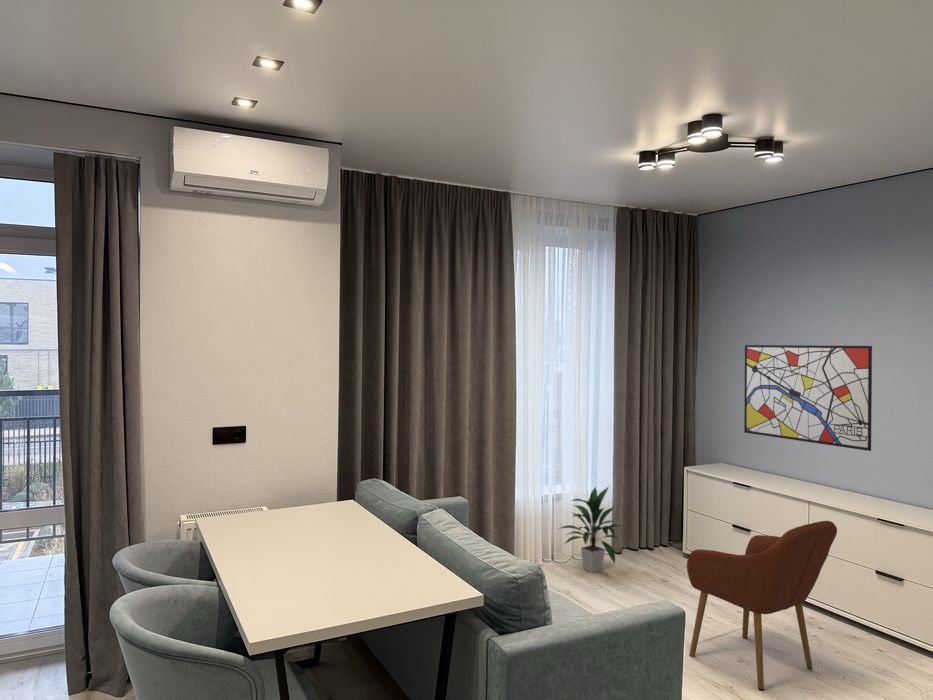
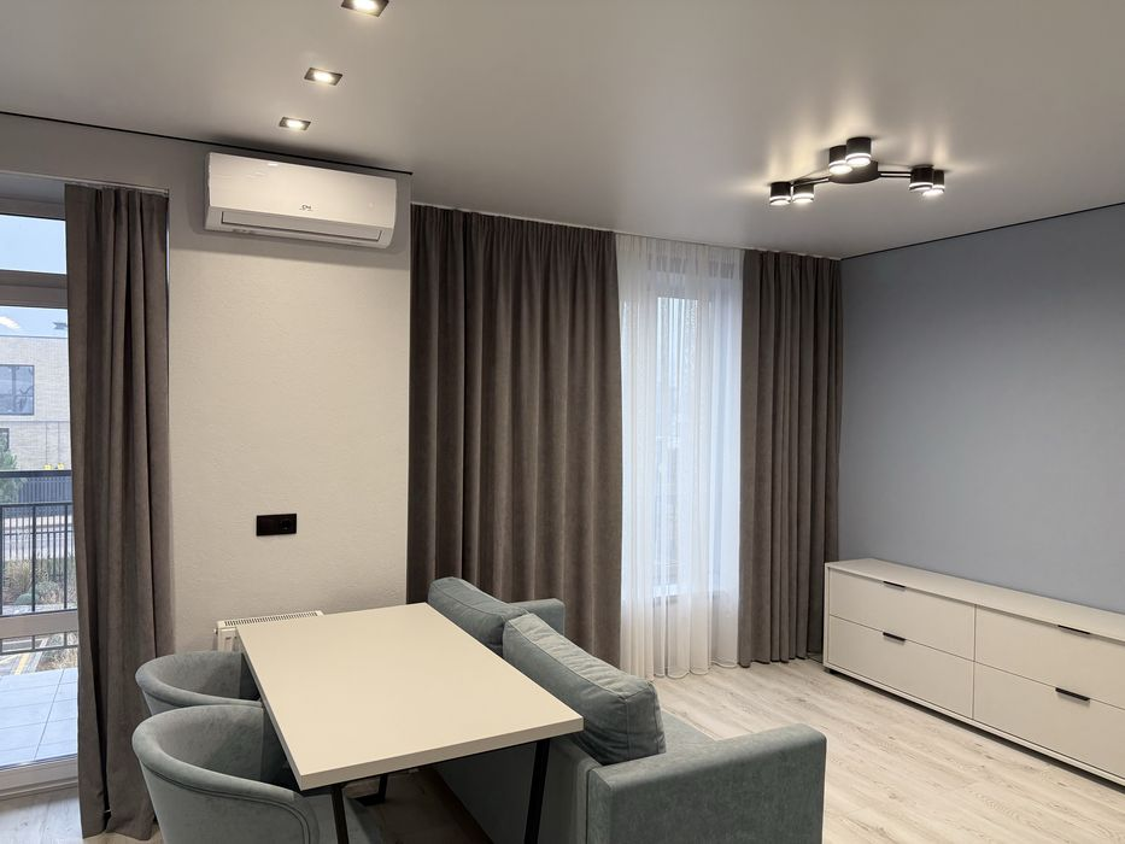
- indoor plant [558,484,625,574]
- armchair [686,520,838,691]
- wall art [743,344,873,452]
